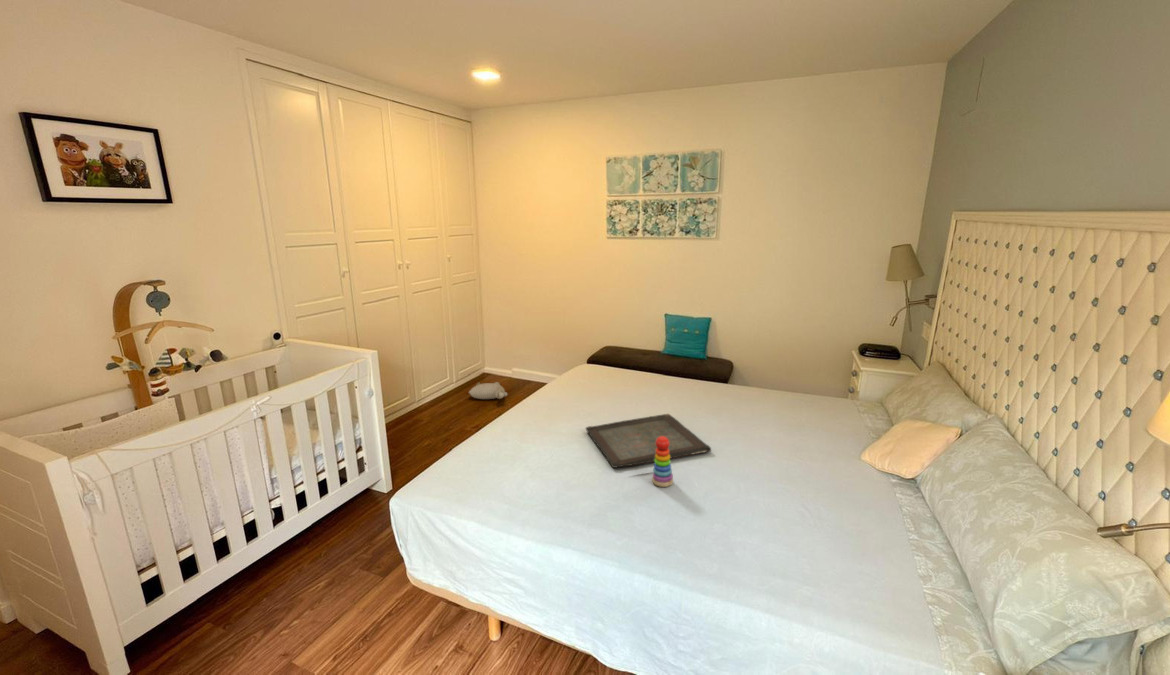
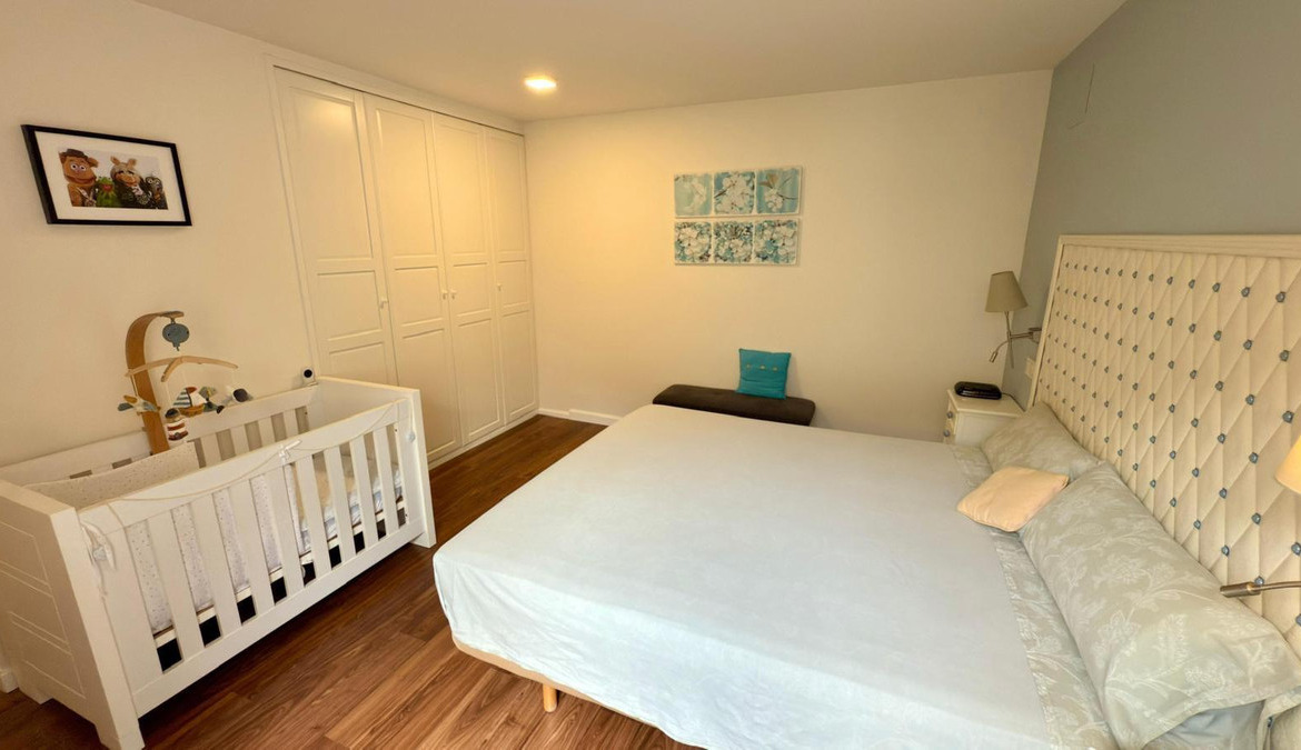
- serving tray [585,413,712,469]
- stacking toy [651,436,674,488]
- plush toy [468,381,509,400]
